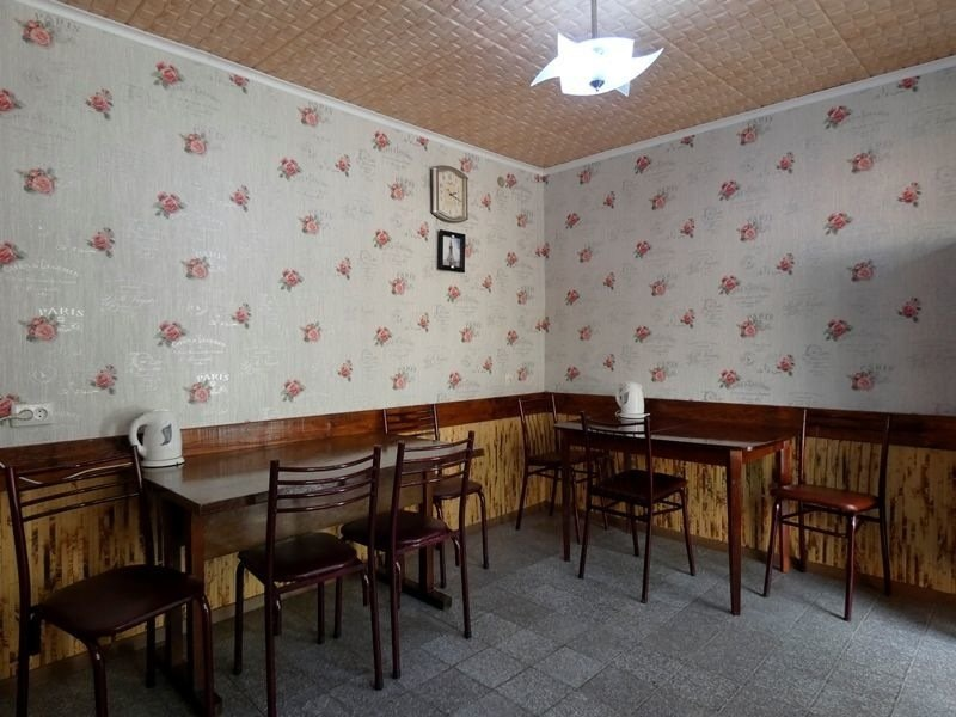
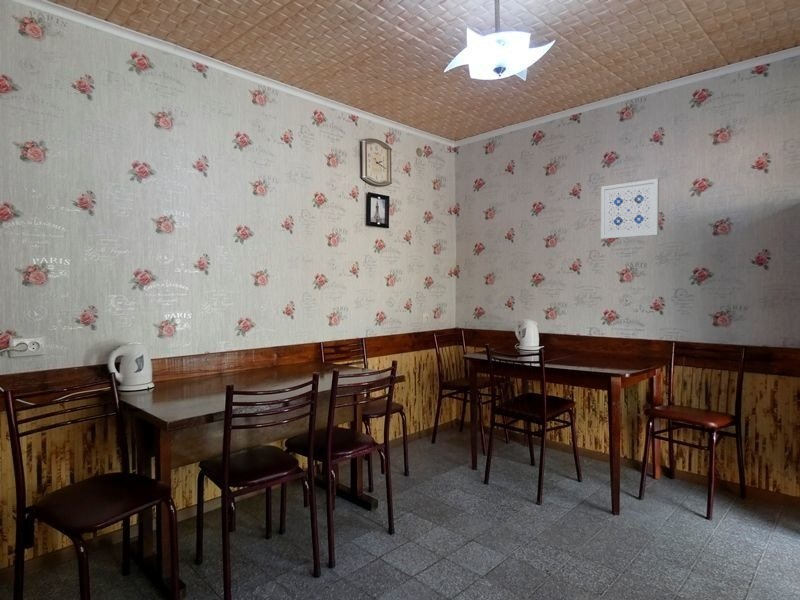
+ wall art [600,178,660,240]
